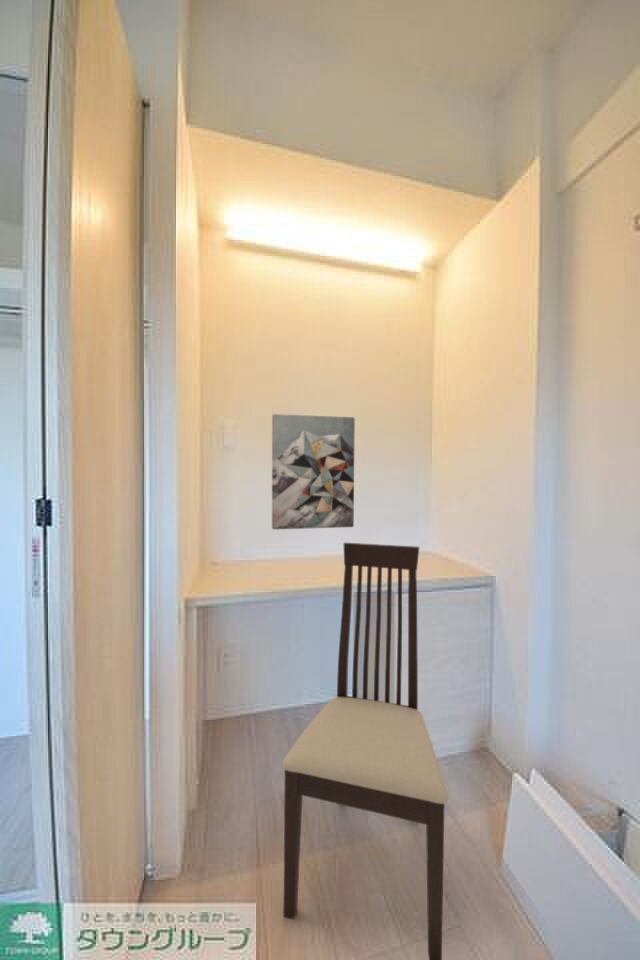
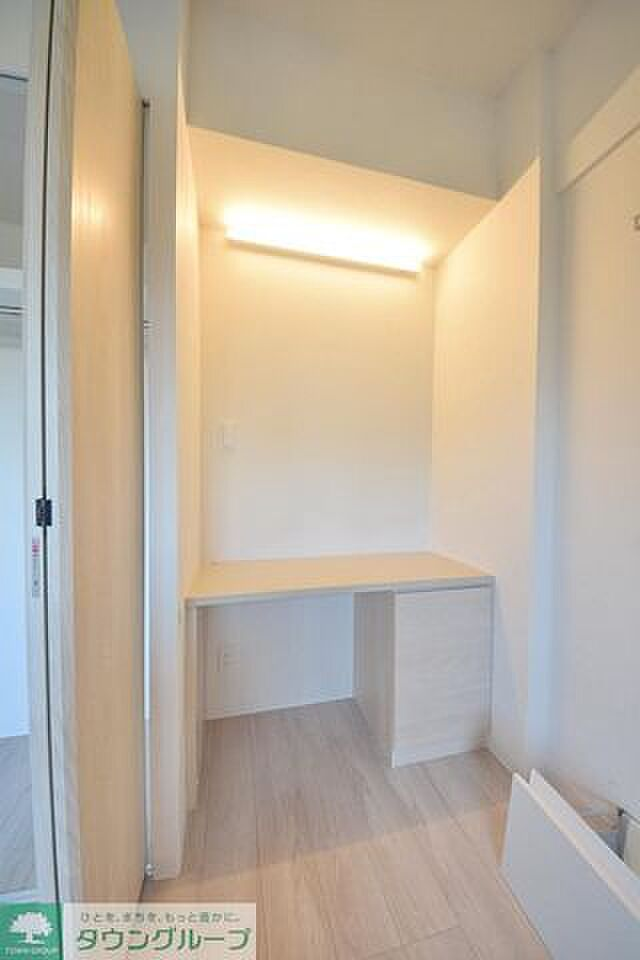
- wall art [271,413,356,530]
- chair [281,542,449,960]
